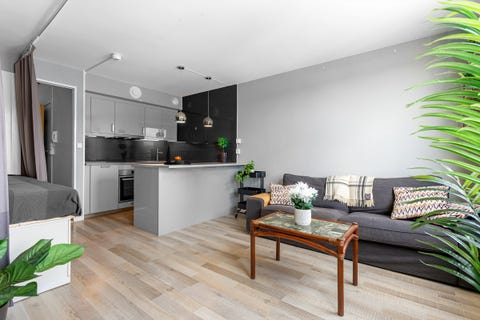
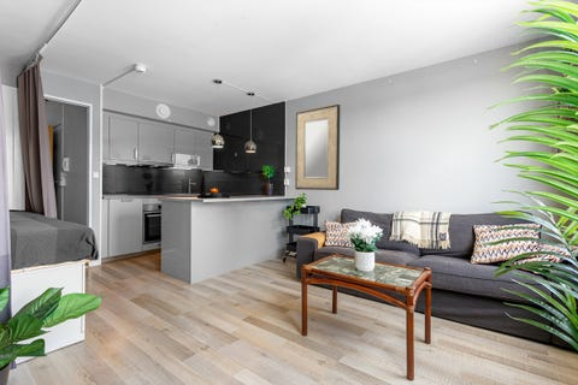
+ home mirror [294,103,341,191]
